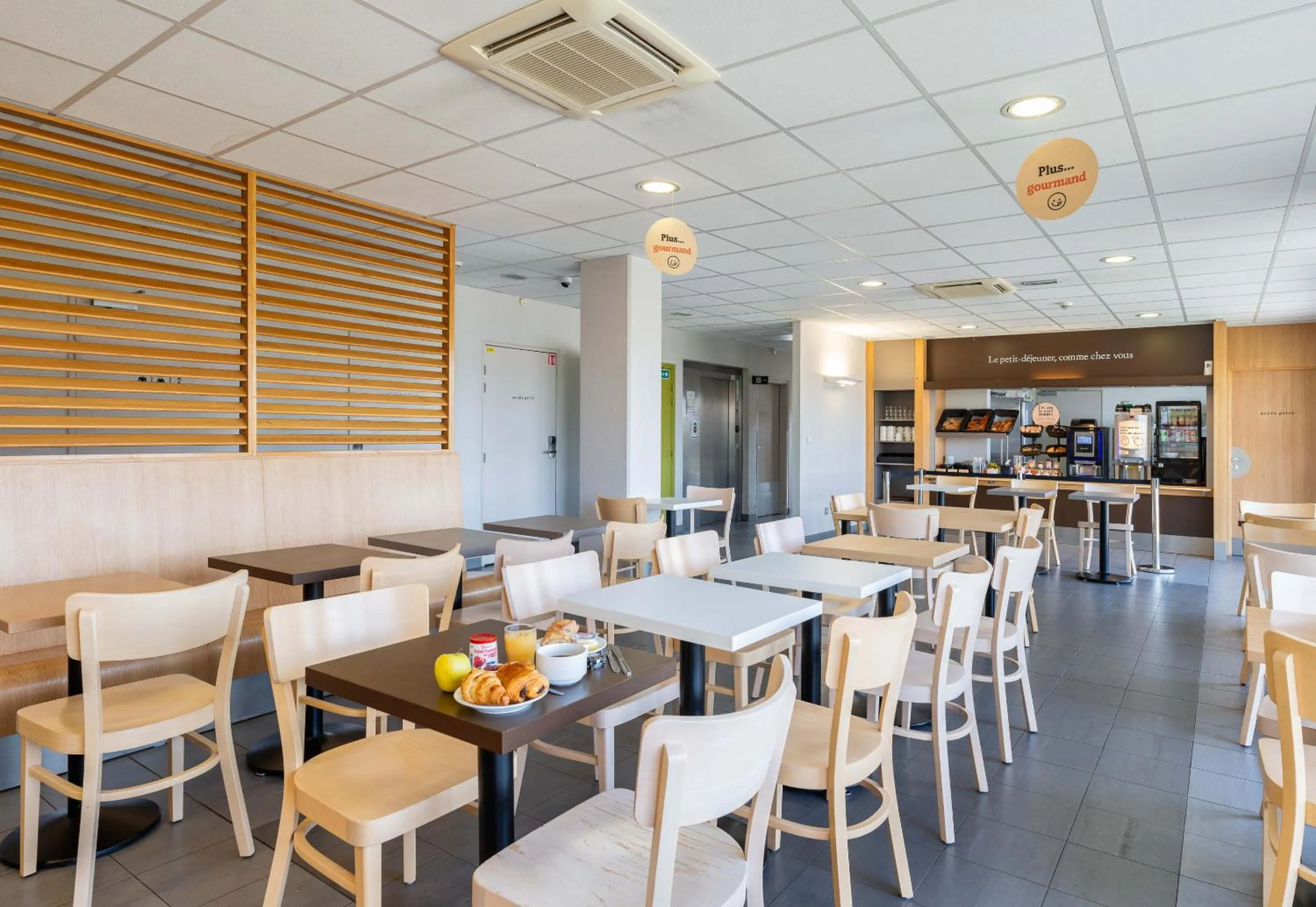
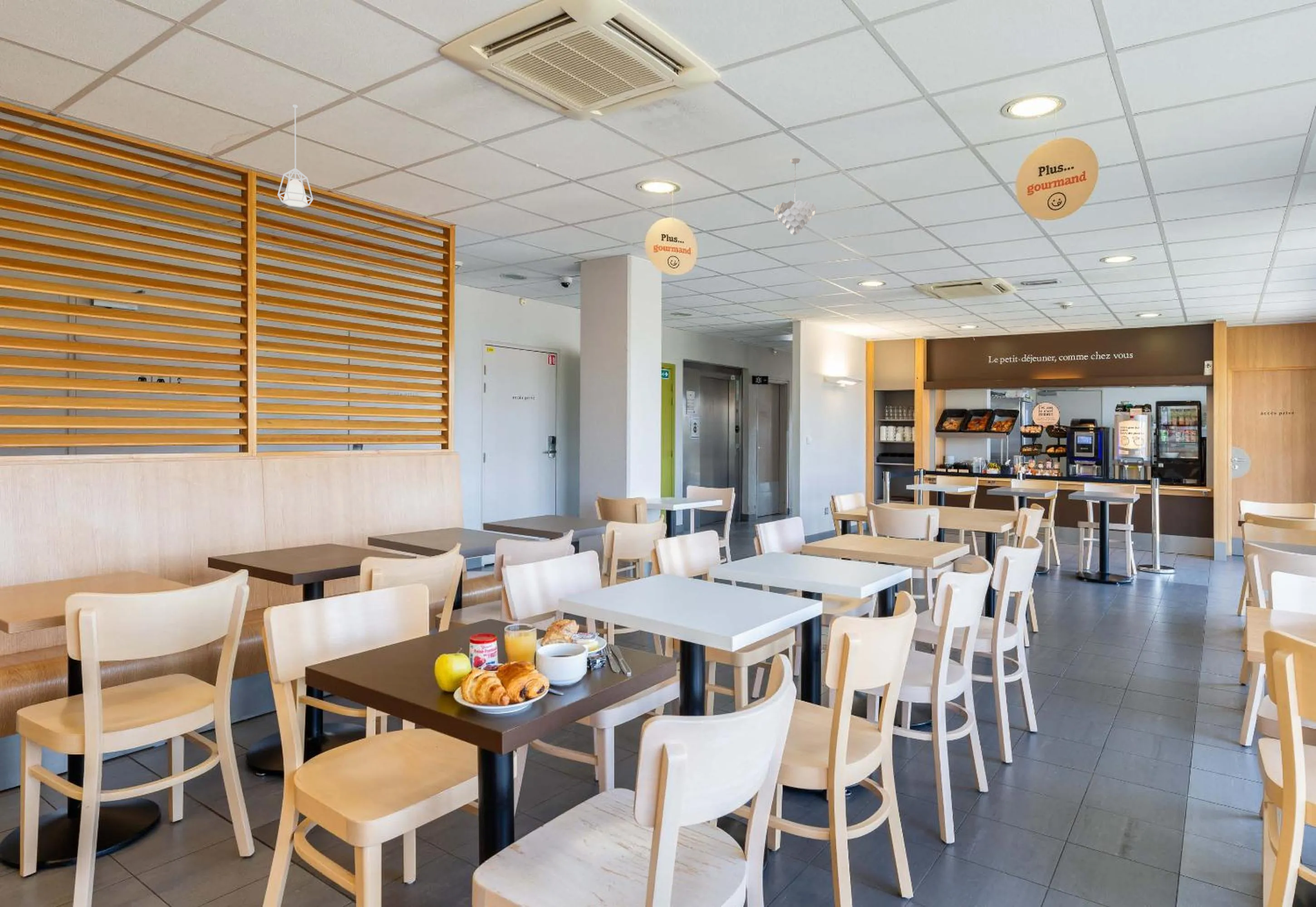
+ pendant light [774,158,816,236]
+ pendant lamp [277,104,314,208]
